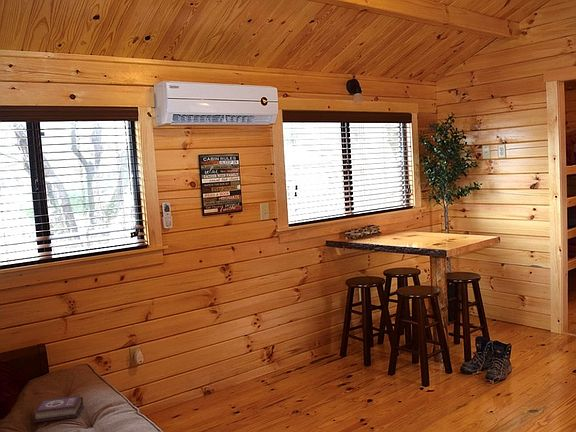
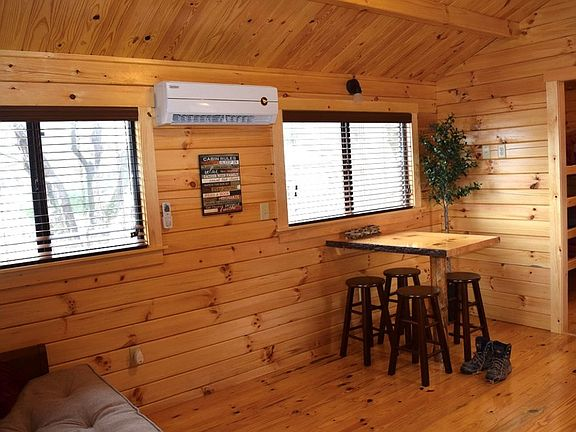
- book [33,394,84,424]
